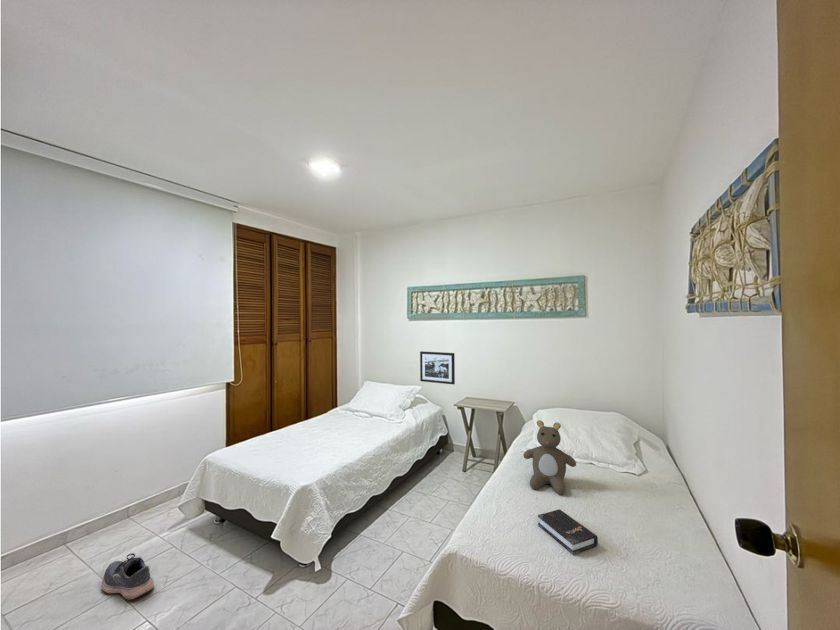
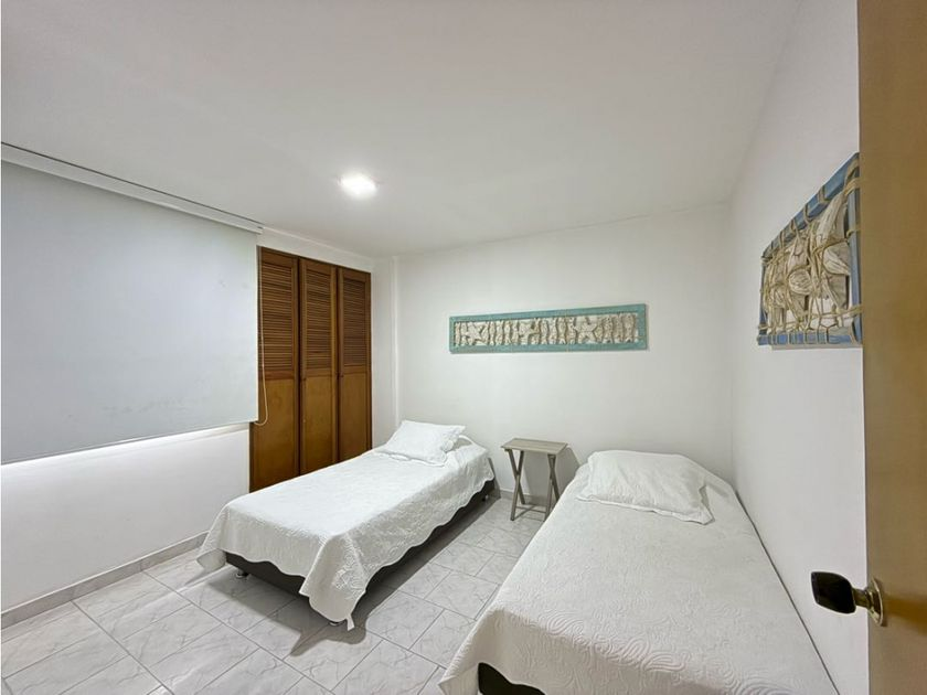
- hardback book [537,508,599,556]
- picture frame [419,350,456,386]
- teddy bear [523,419,577,496]
- shoe [101,552,155,601]
